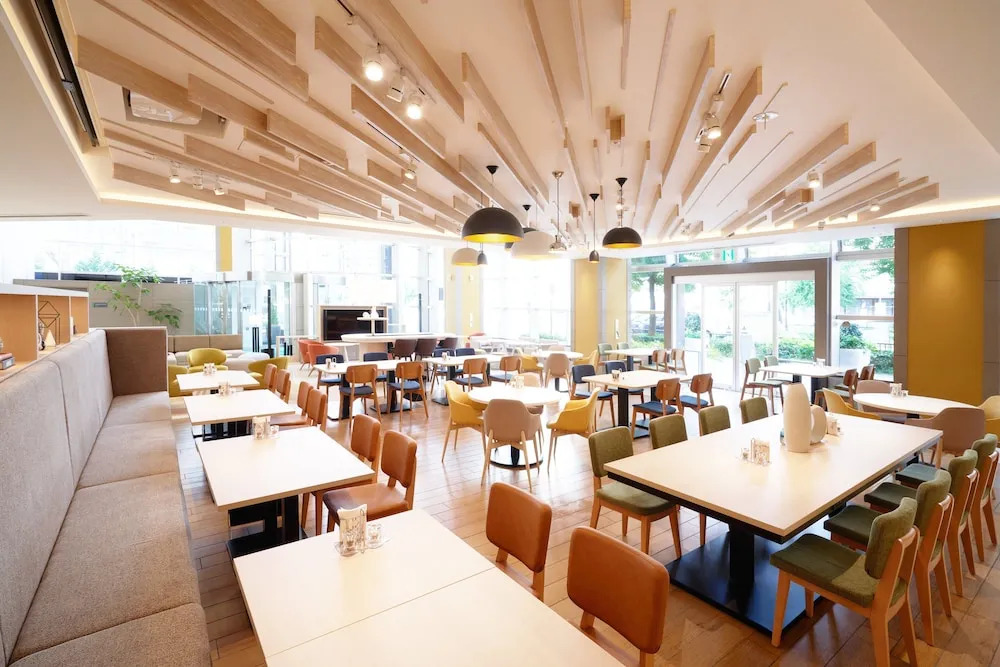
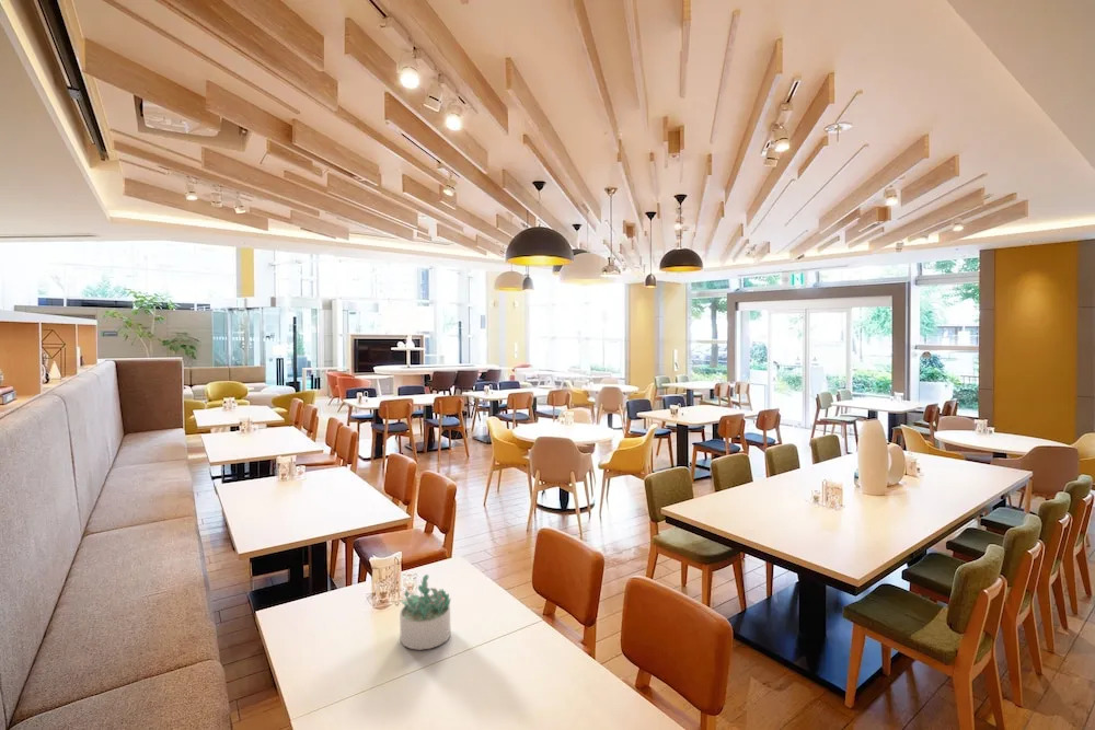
+ succulent plant [399,573,452,651]
